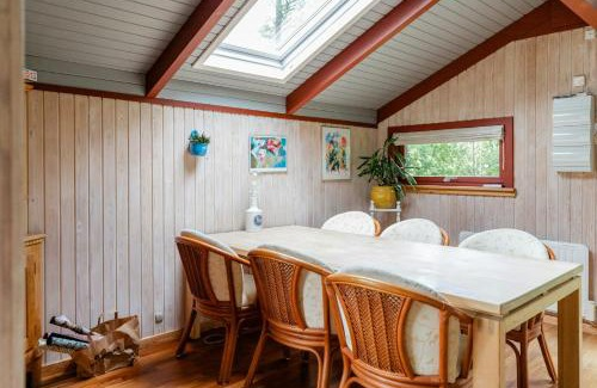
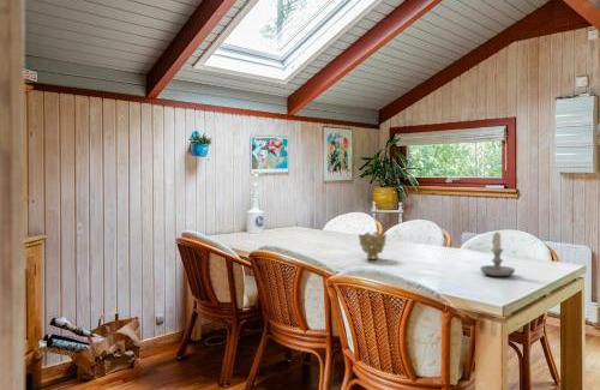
+ candle [479,229,516,277]
+ decorative bowl [358,232,388,260]
